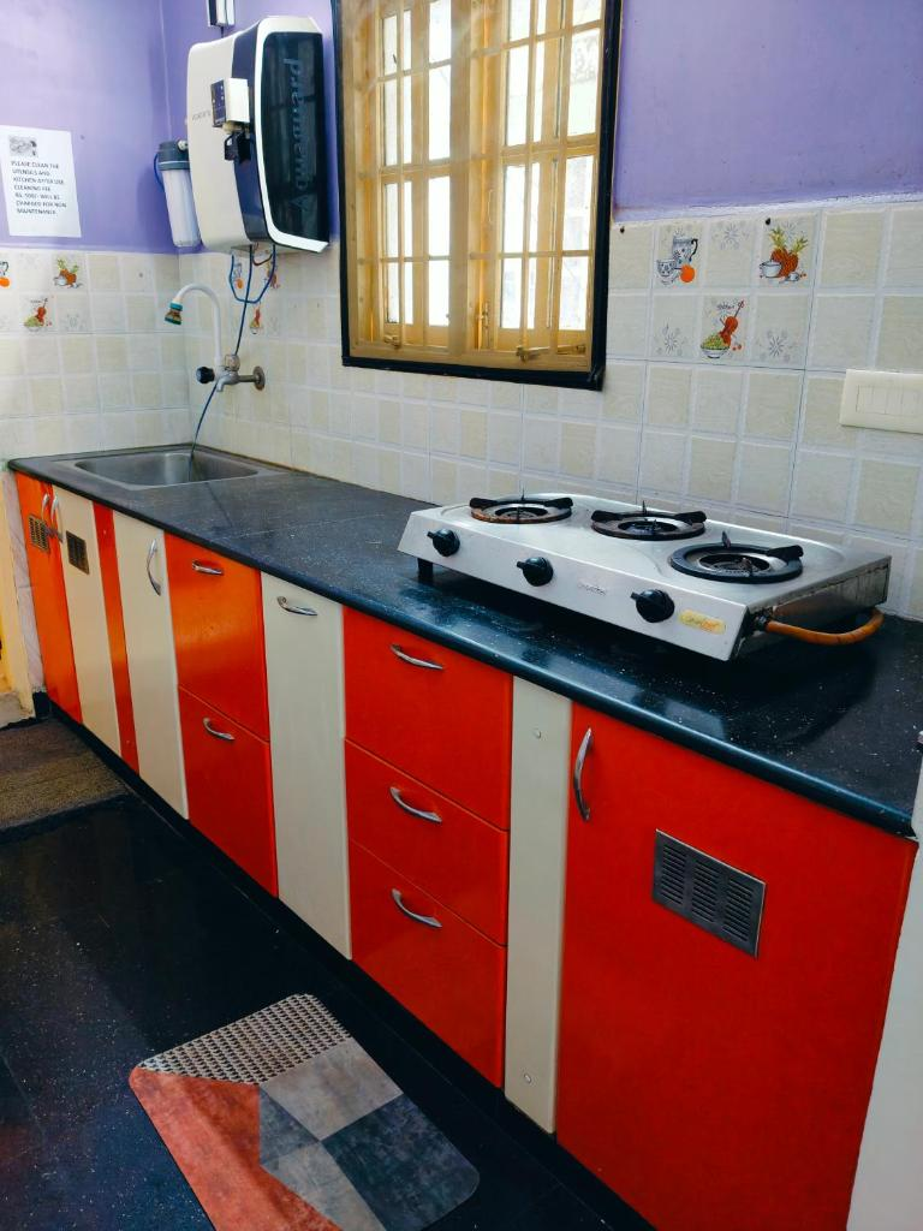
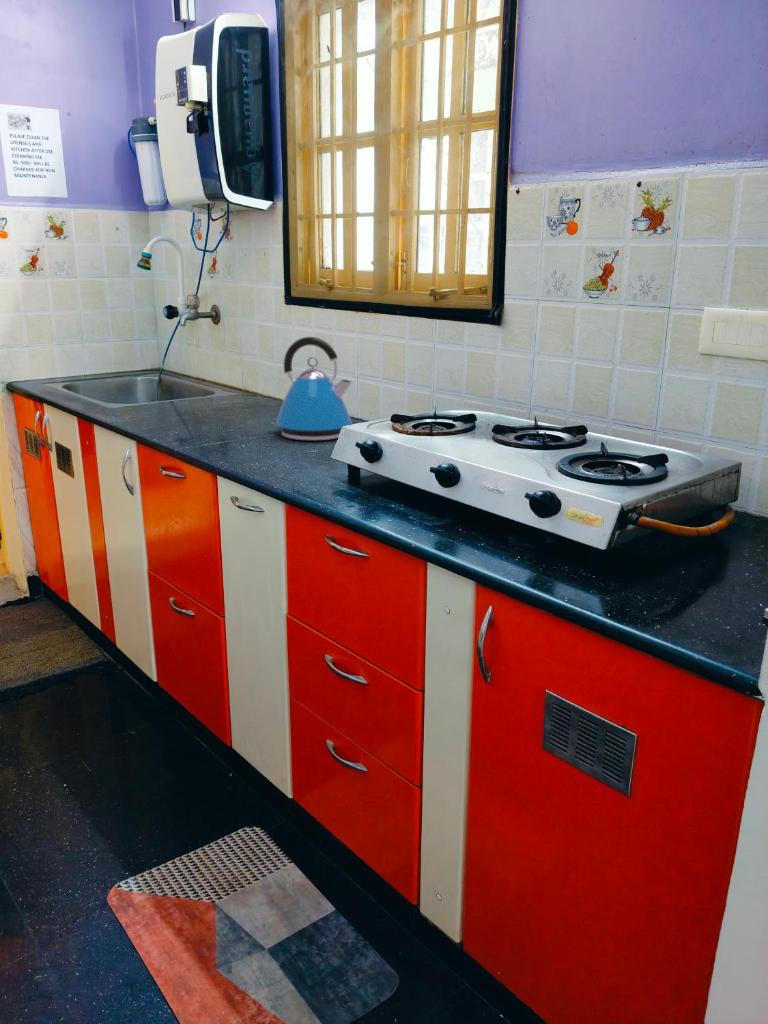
+ kettle [270,336,353,441]
